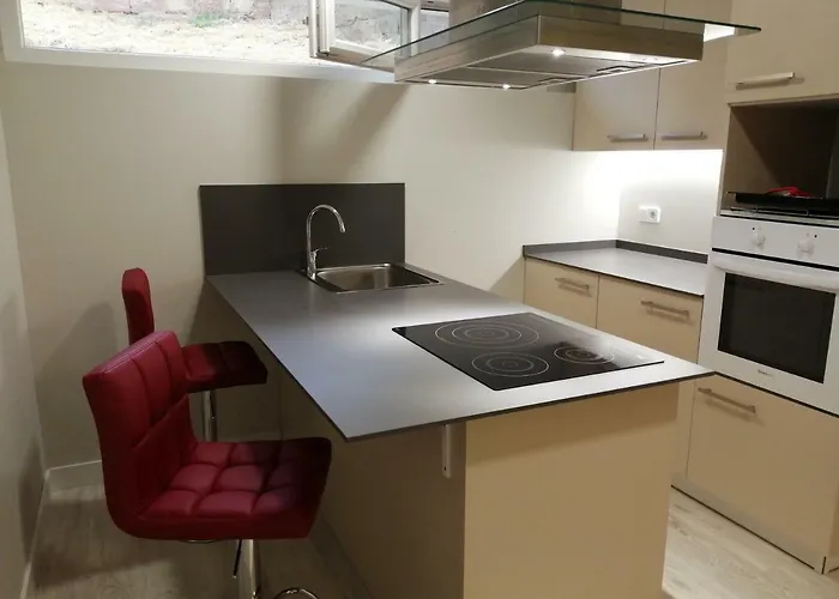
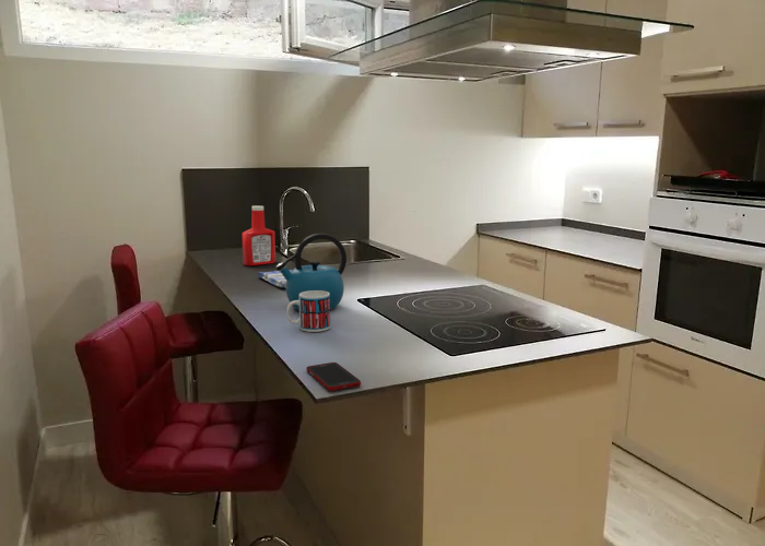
+ mug [285,290,331,333]
+ kettle [274,233,348,311]
+ cell phone [305,361,362,392]
+ soap bottle [242,205,276,266]
+ dish towel [257,269,293,289]
